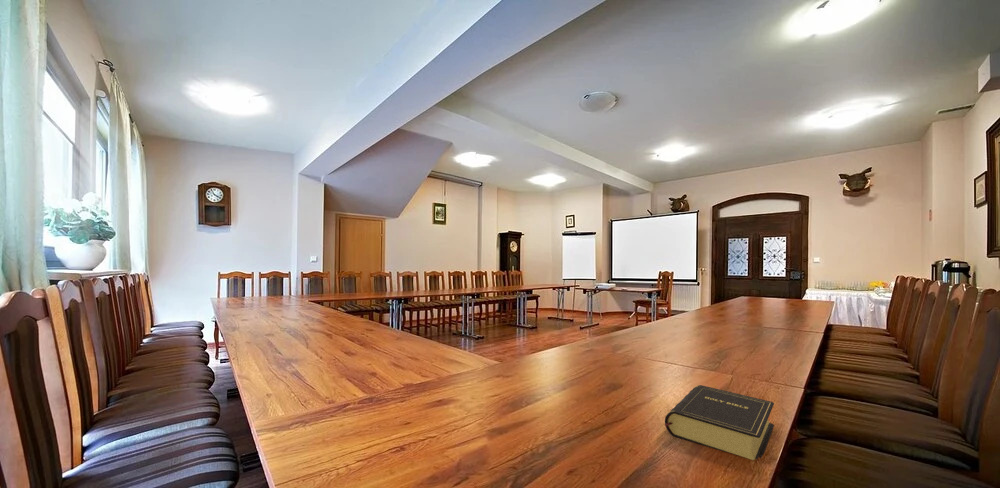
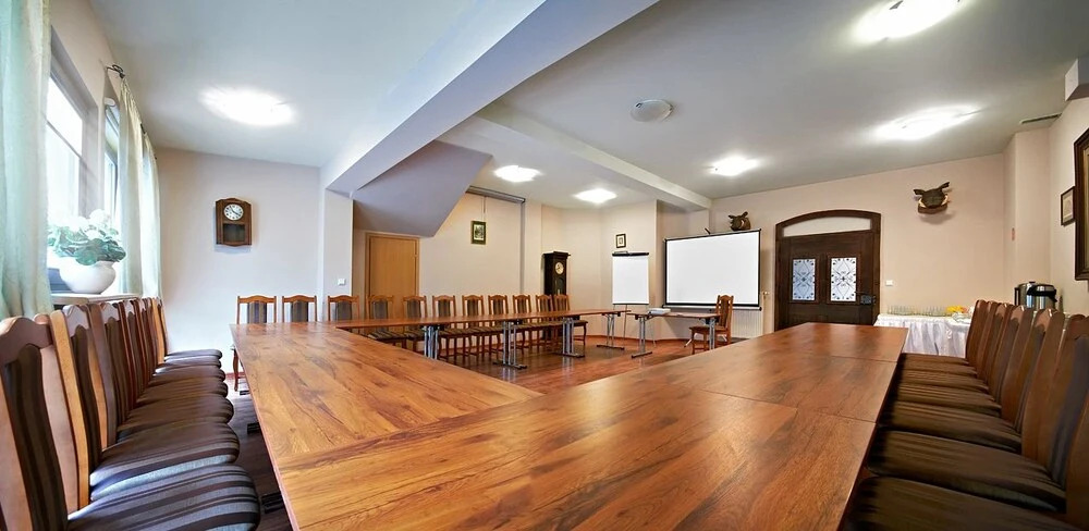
- book [664,384,775,461]
